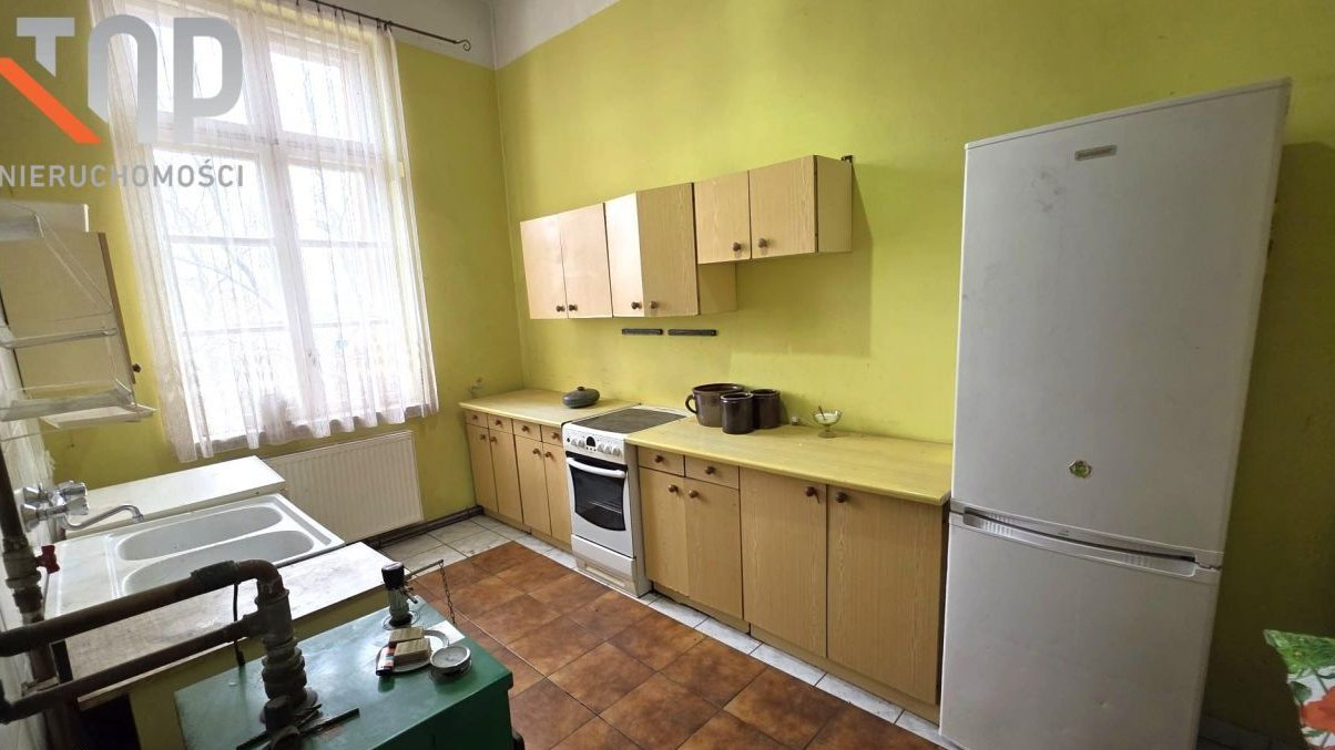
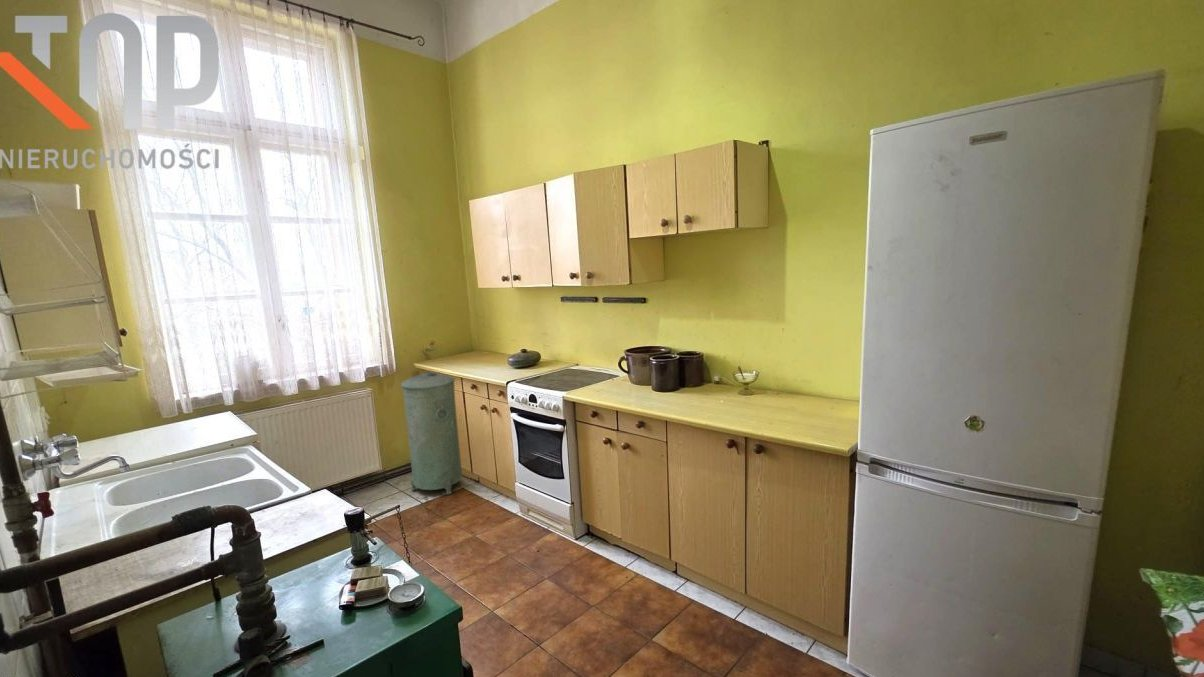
+ trash can [400,370,463,496]
